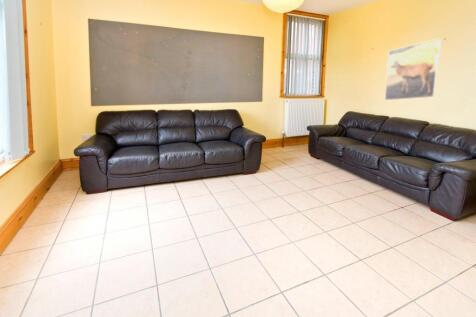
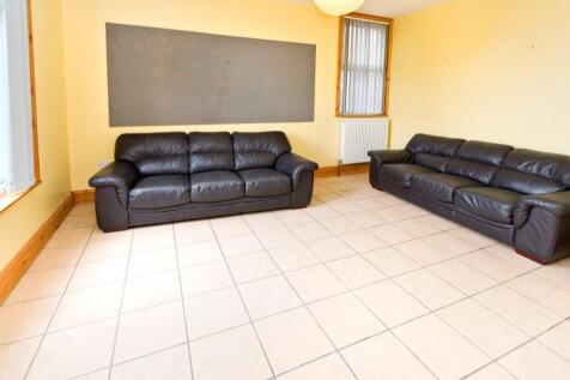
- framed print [384,37,442,101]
